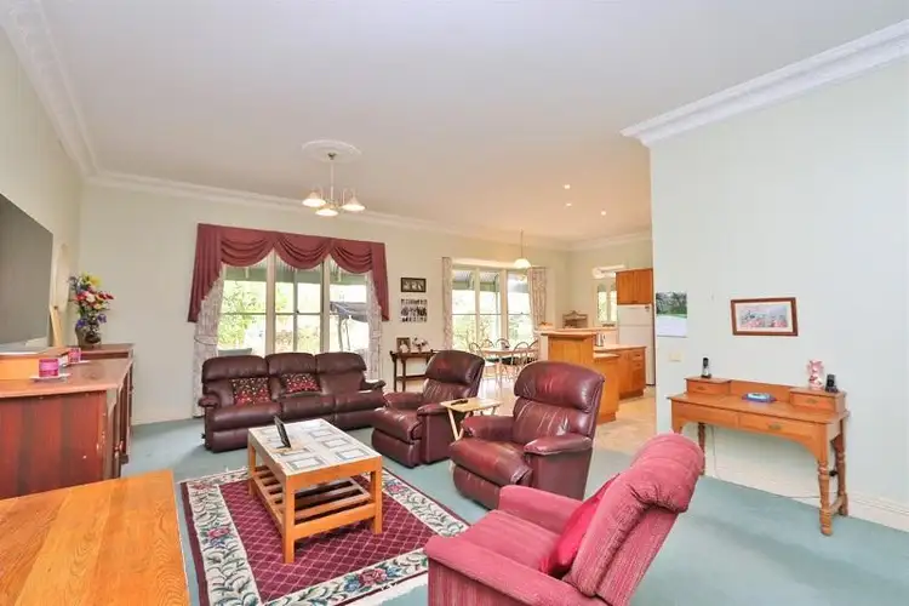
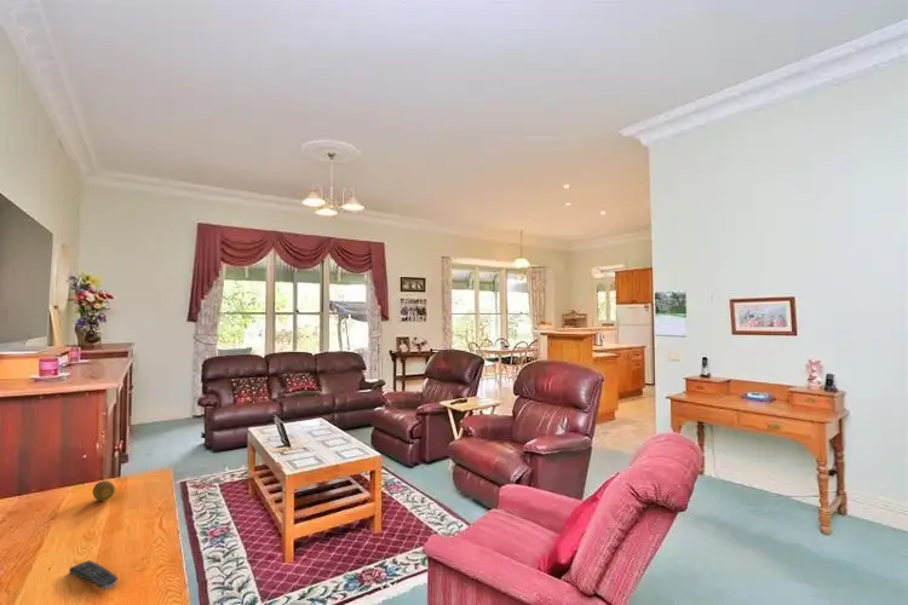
+ remote control [68,559,119,590]
+ fruit [92,479,116,502]
